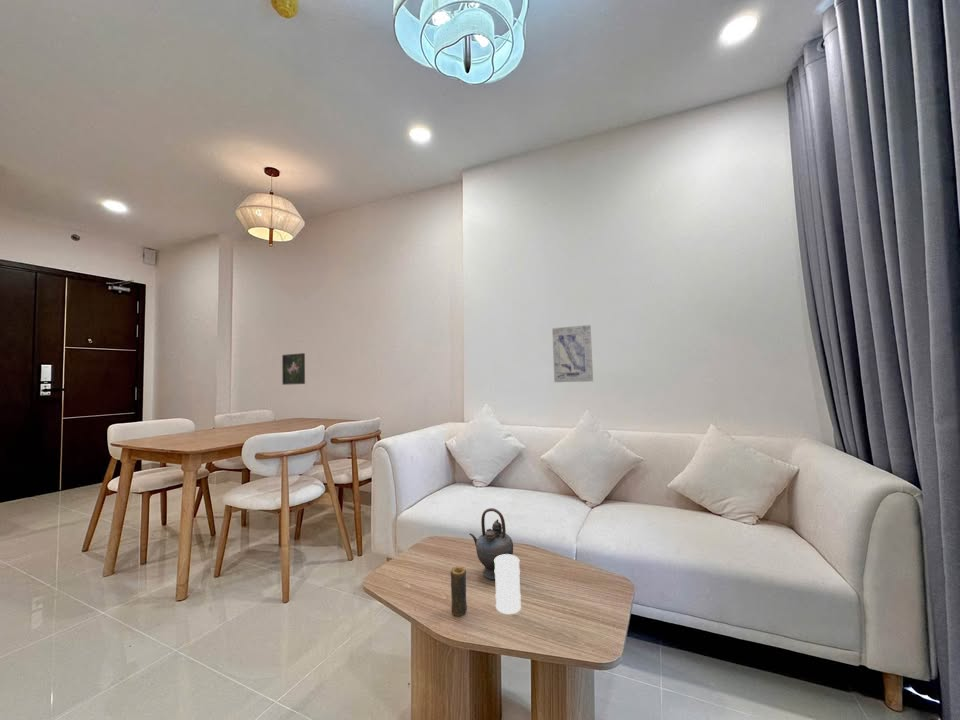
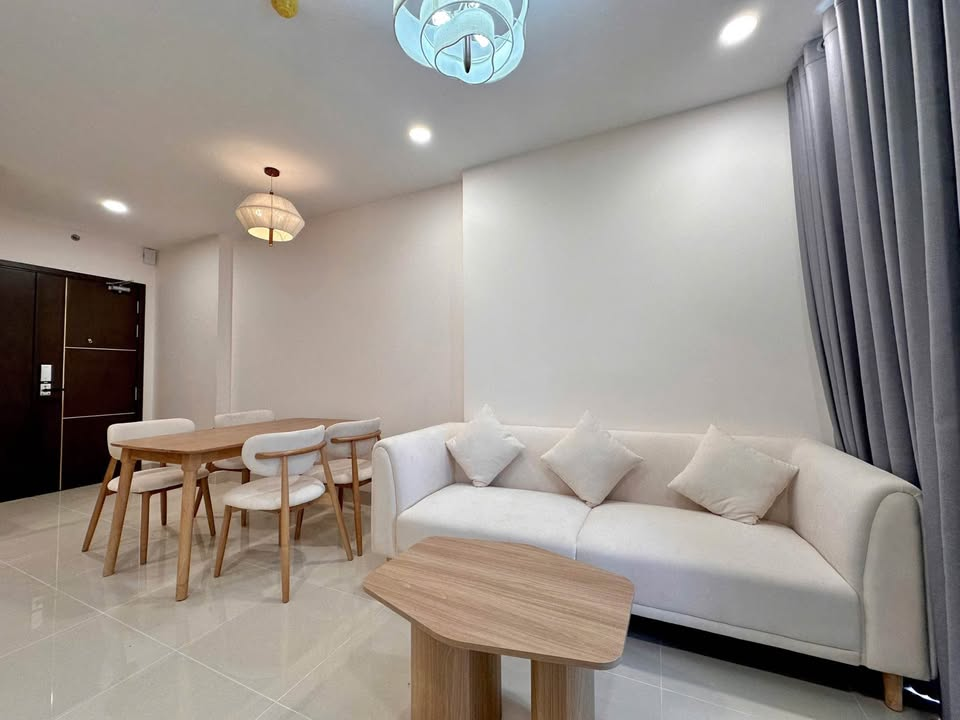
- wall art [551,324,594,383]
- candle [450,565,468,617]
- teapot [468,507,514,580]
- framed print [281,352,306,386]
- barrel [494,554,522,615]
